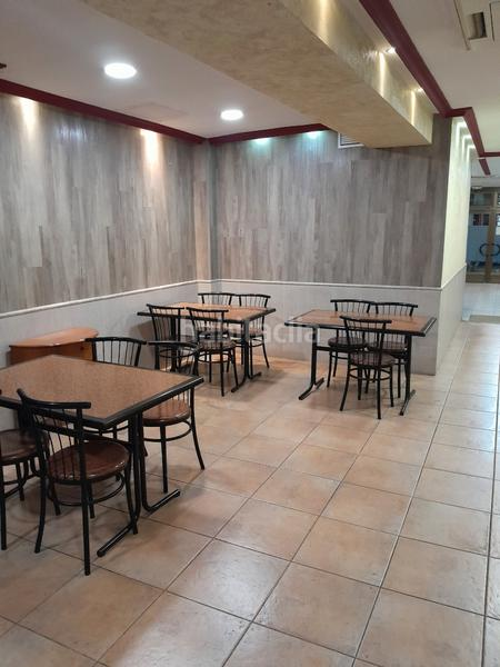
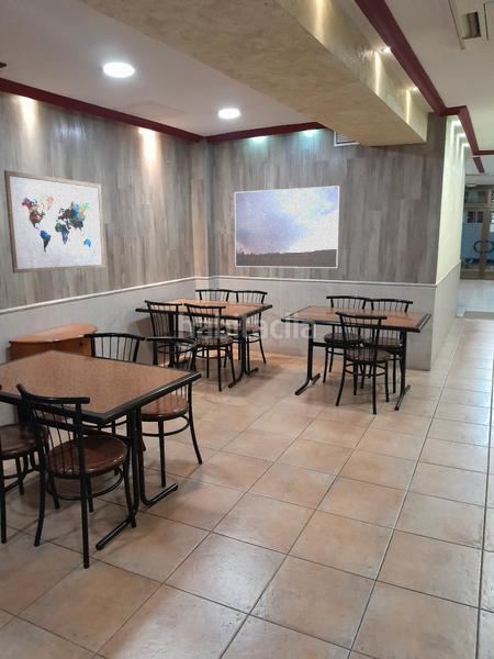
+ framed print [234,185,340,269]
+ wall art [3,169,106,275]
